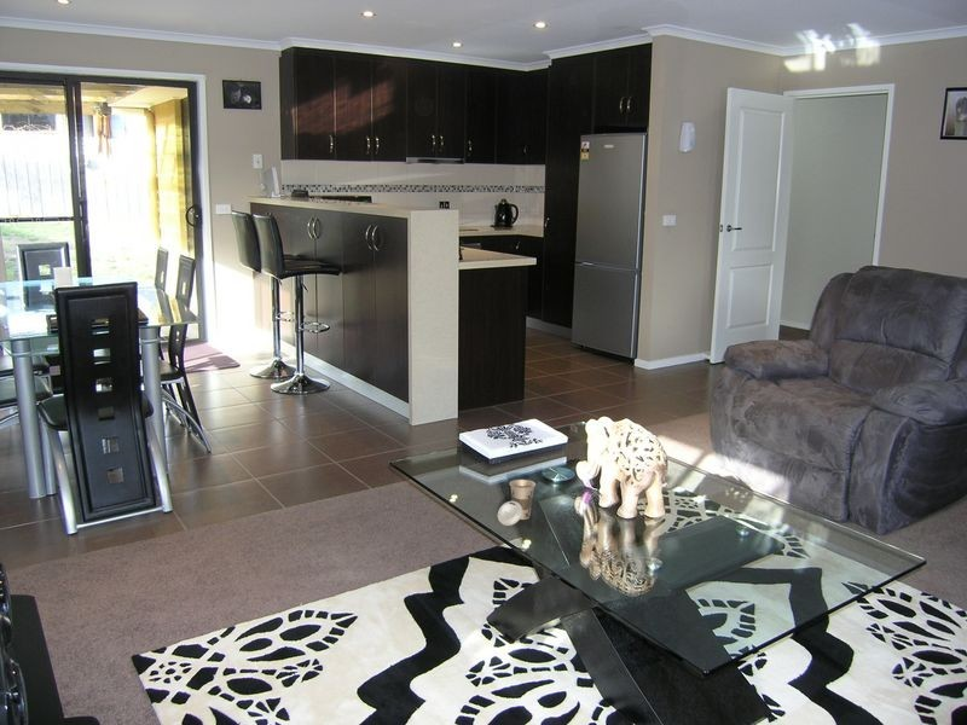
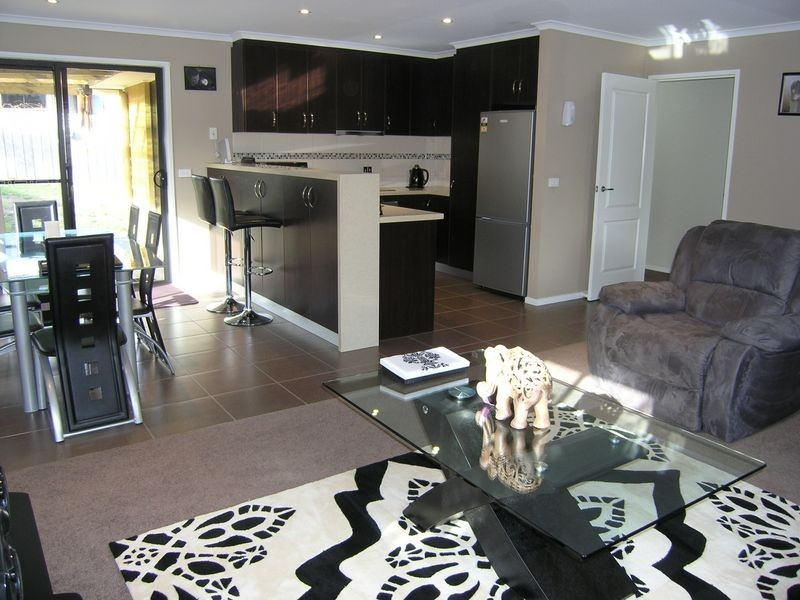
- cup [497,478,537,527]
